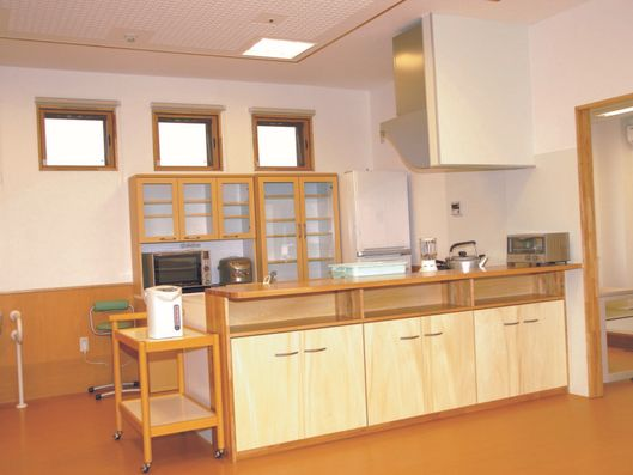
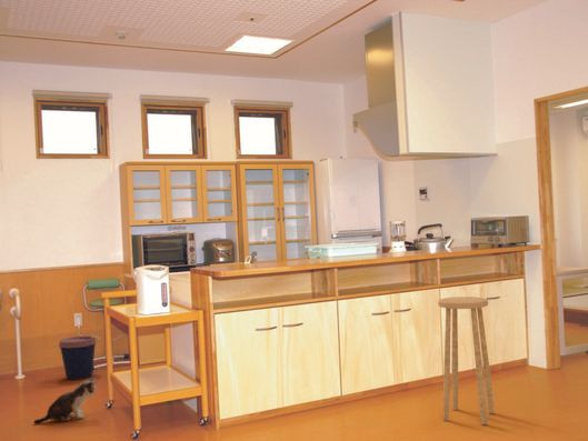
+ plush toy [32,377,99,424]
+ coffee cup [58,334,98,381]
+ stool [437,295,496,425]
